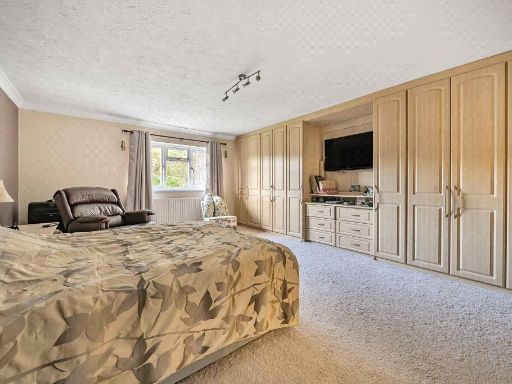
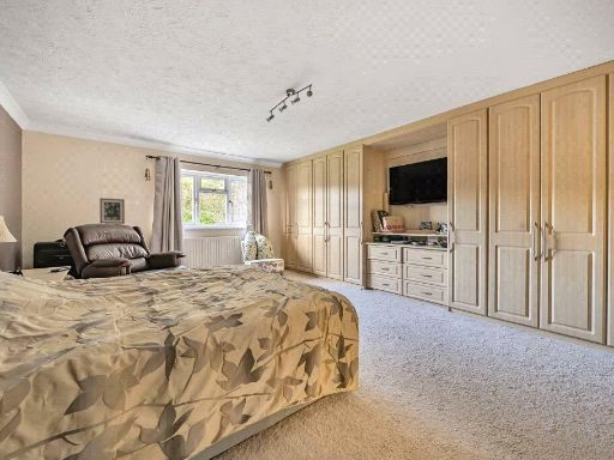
+ wall art [98,196,126,225]
